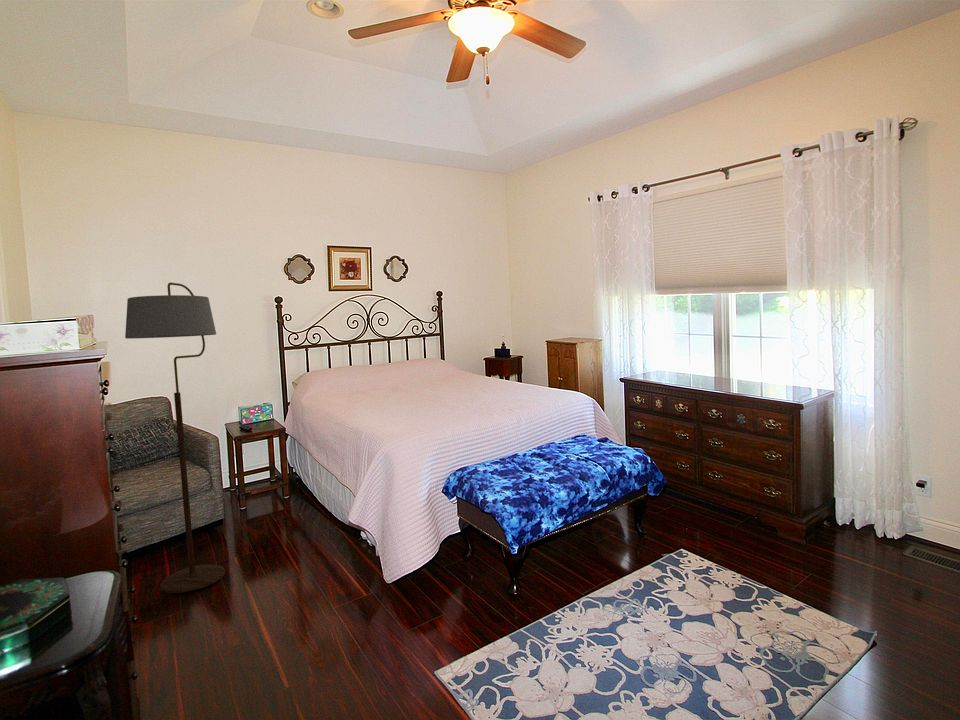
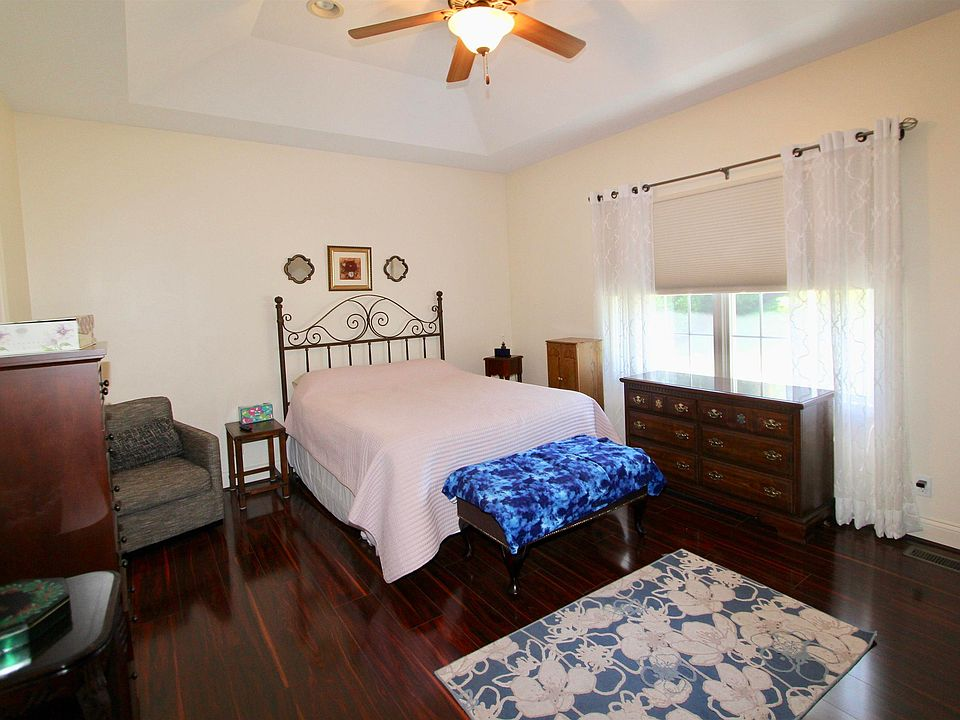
- floor lamp [124,282,226,594]
